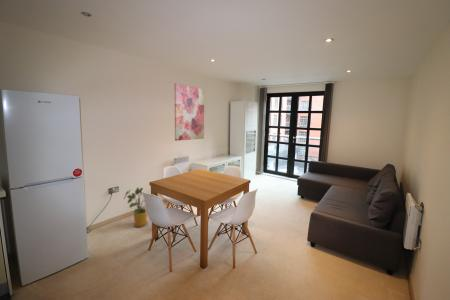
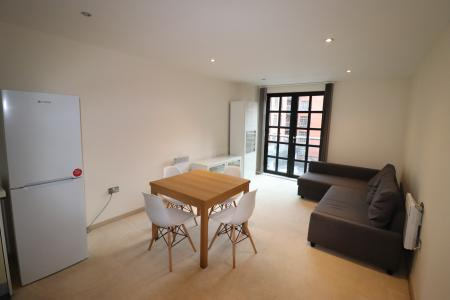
- wall art [174,83,205,142]
- house plant [123,187,148,228]
